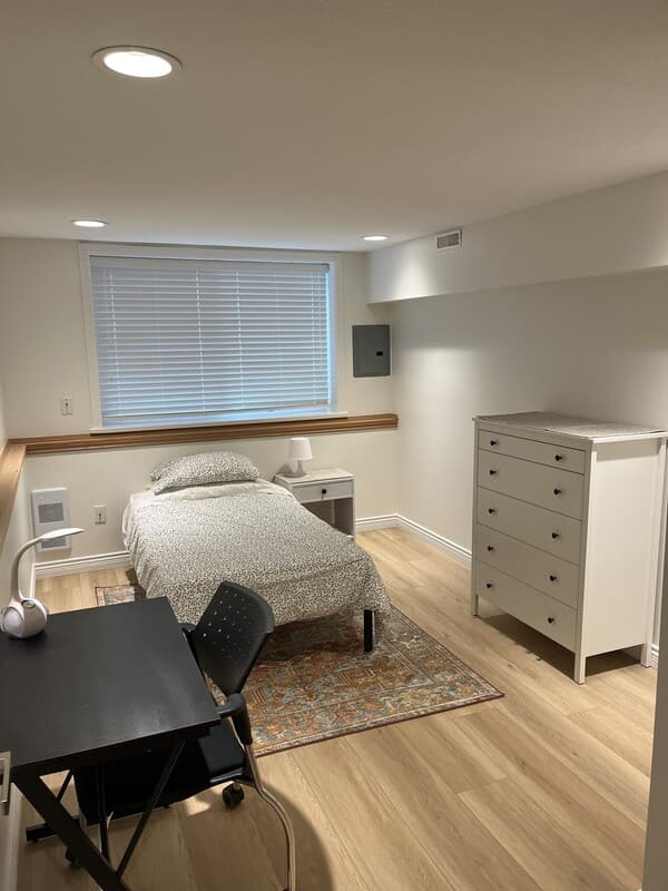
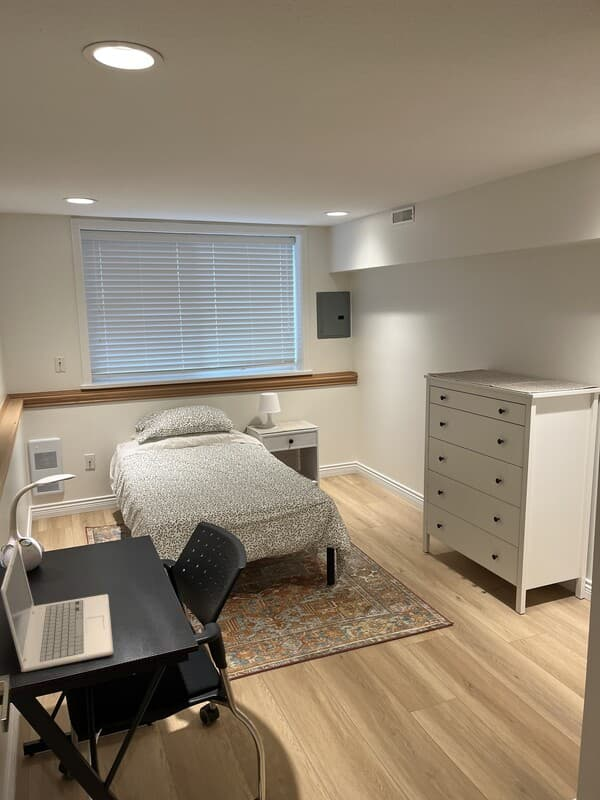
+ laptop [0,539,115,673]
